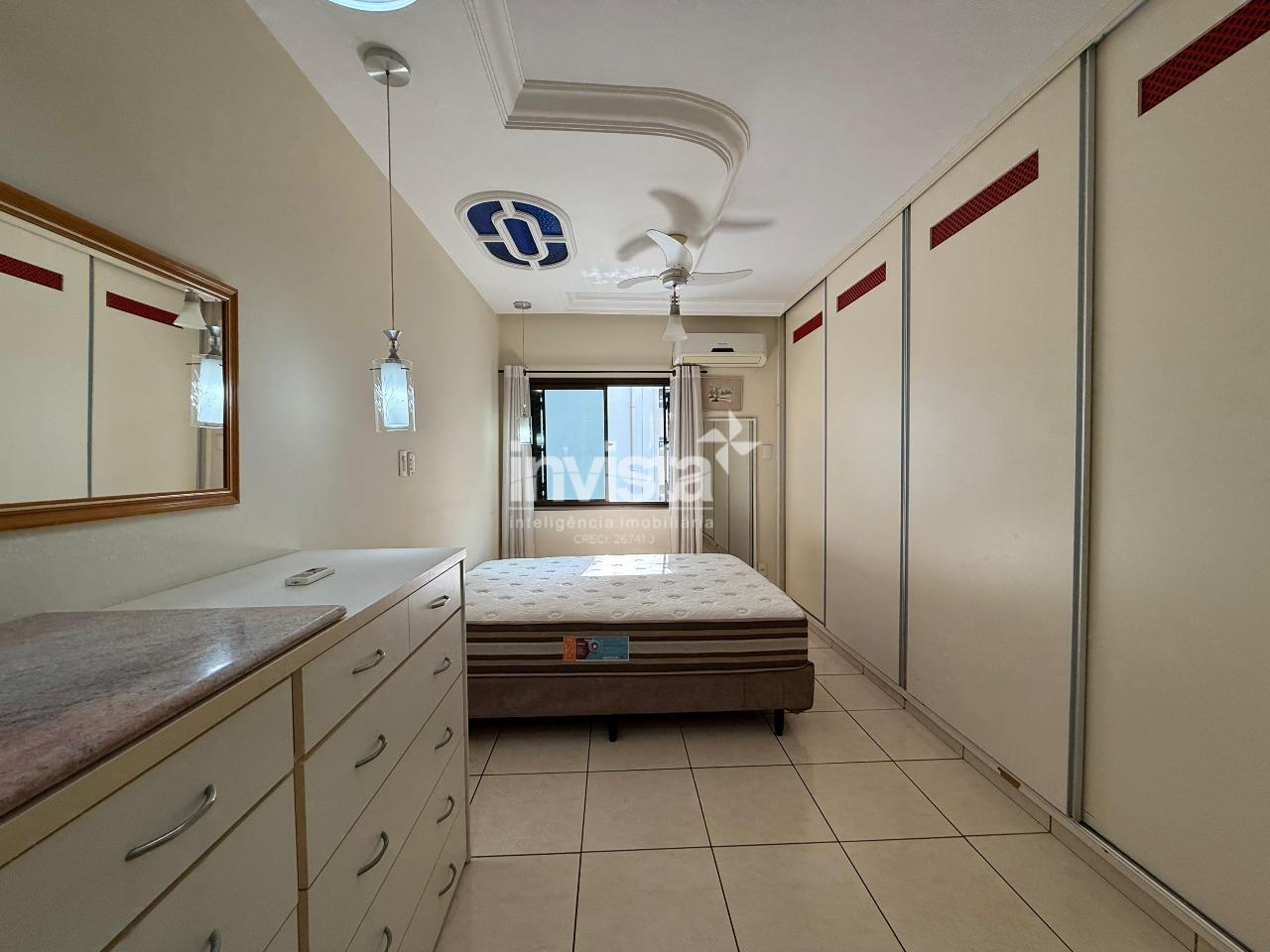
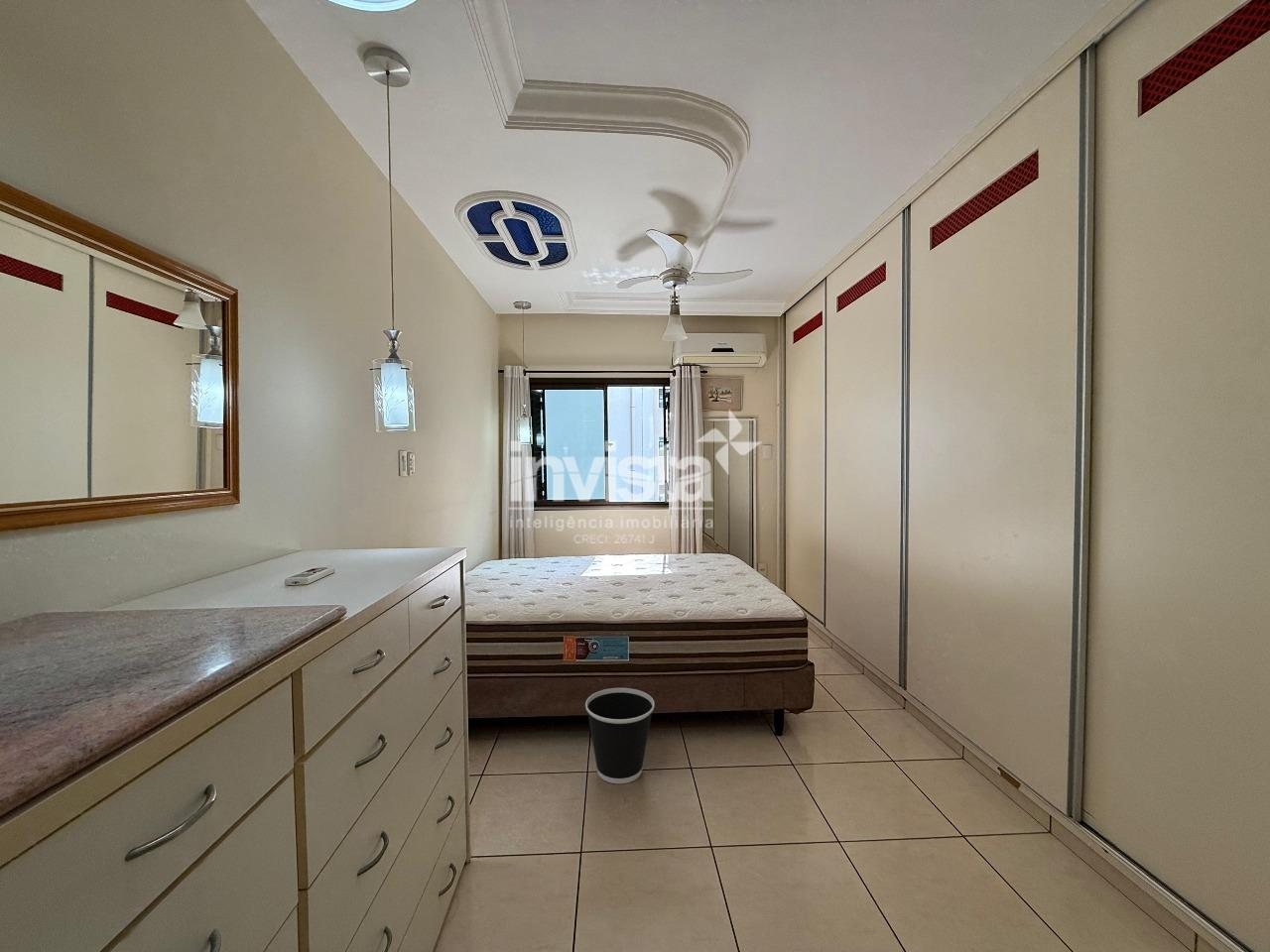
+ wastebasket [584,687,655,784]
